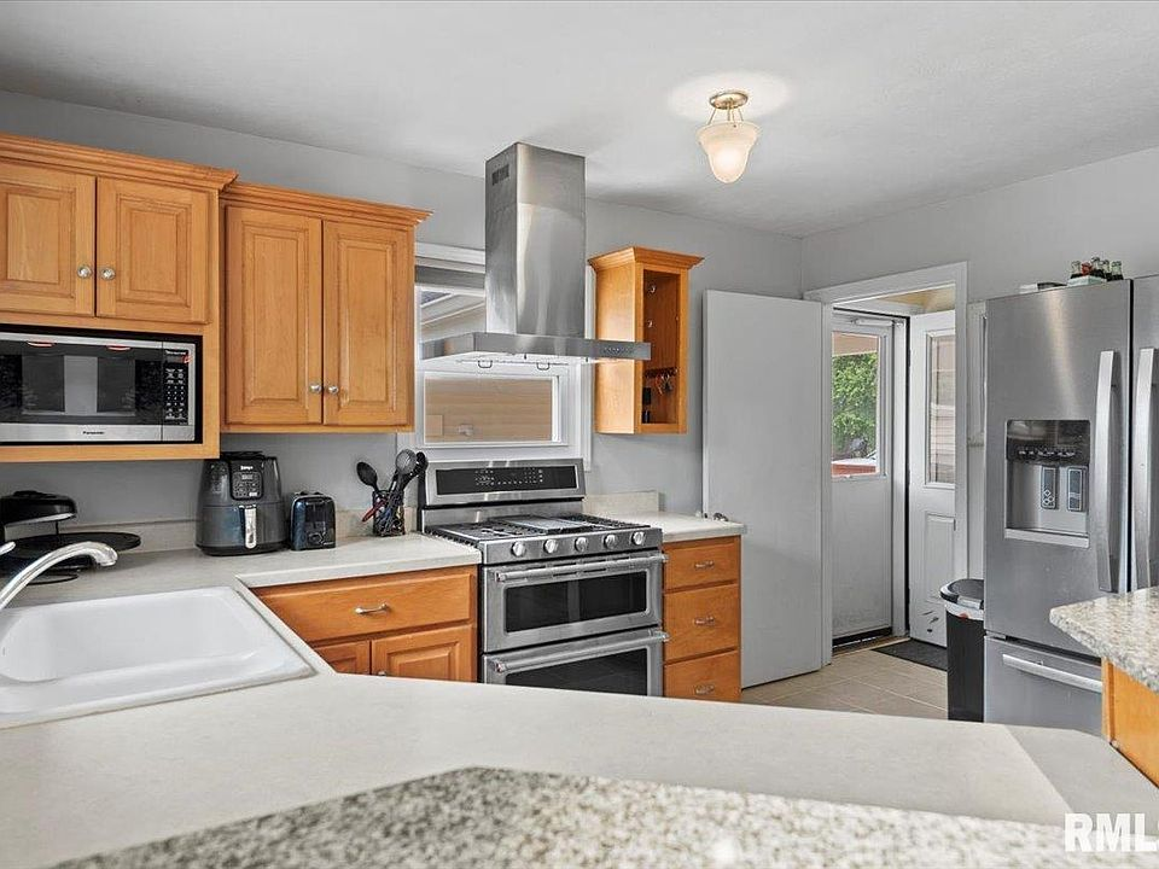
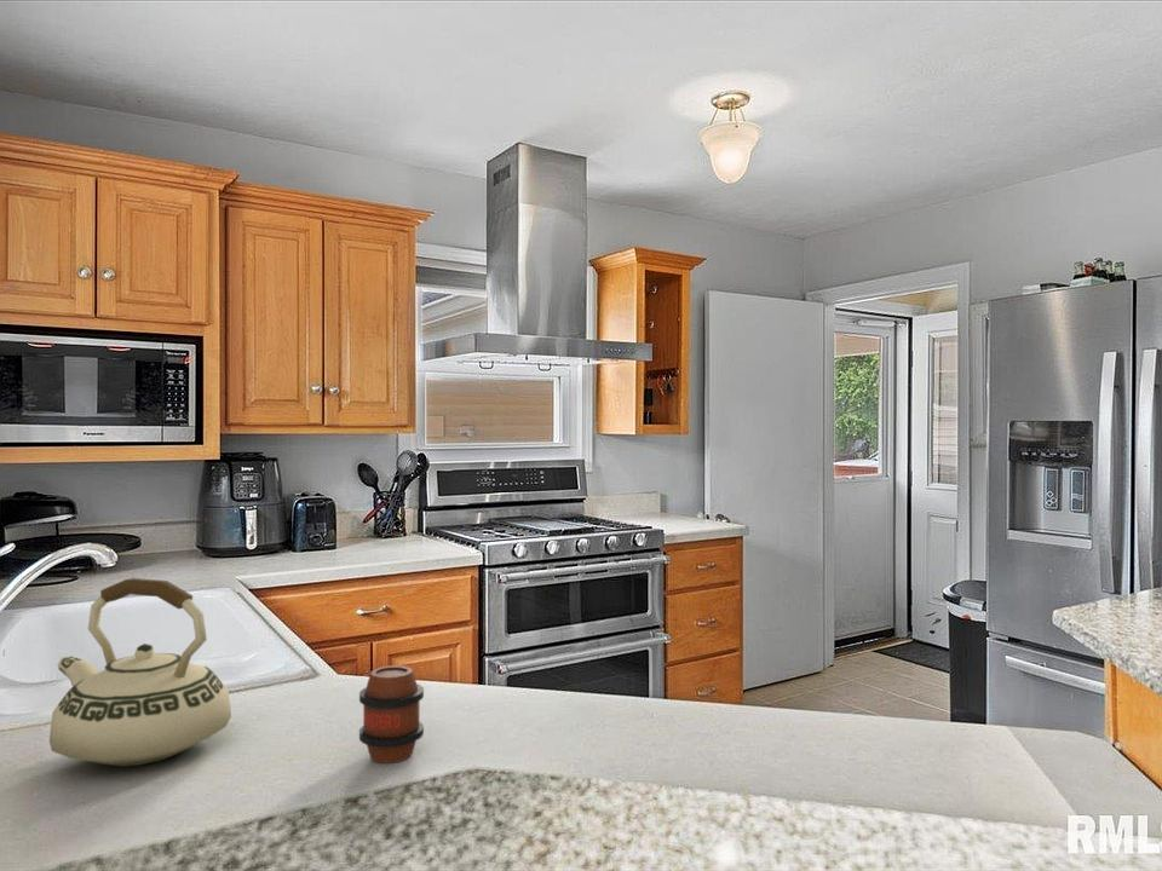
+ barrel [358,664,425,763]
+ teakettle [48,577,232,768]
